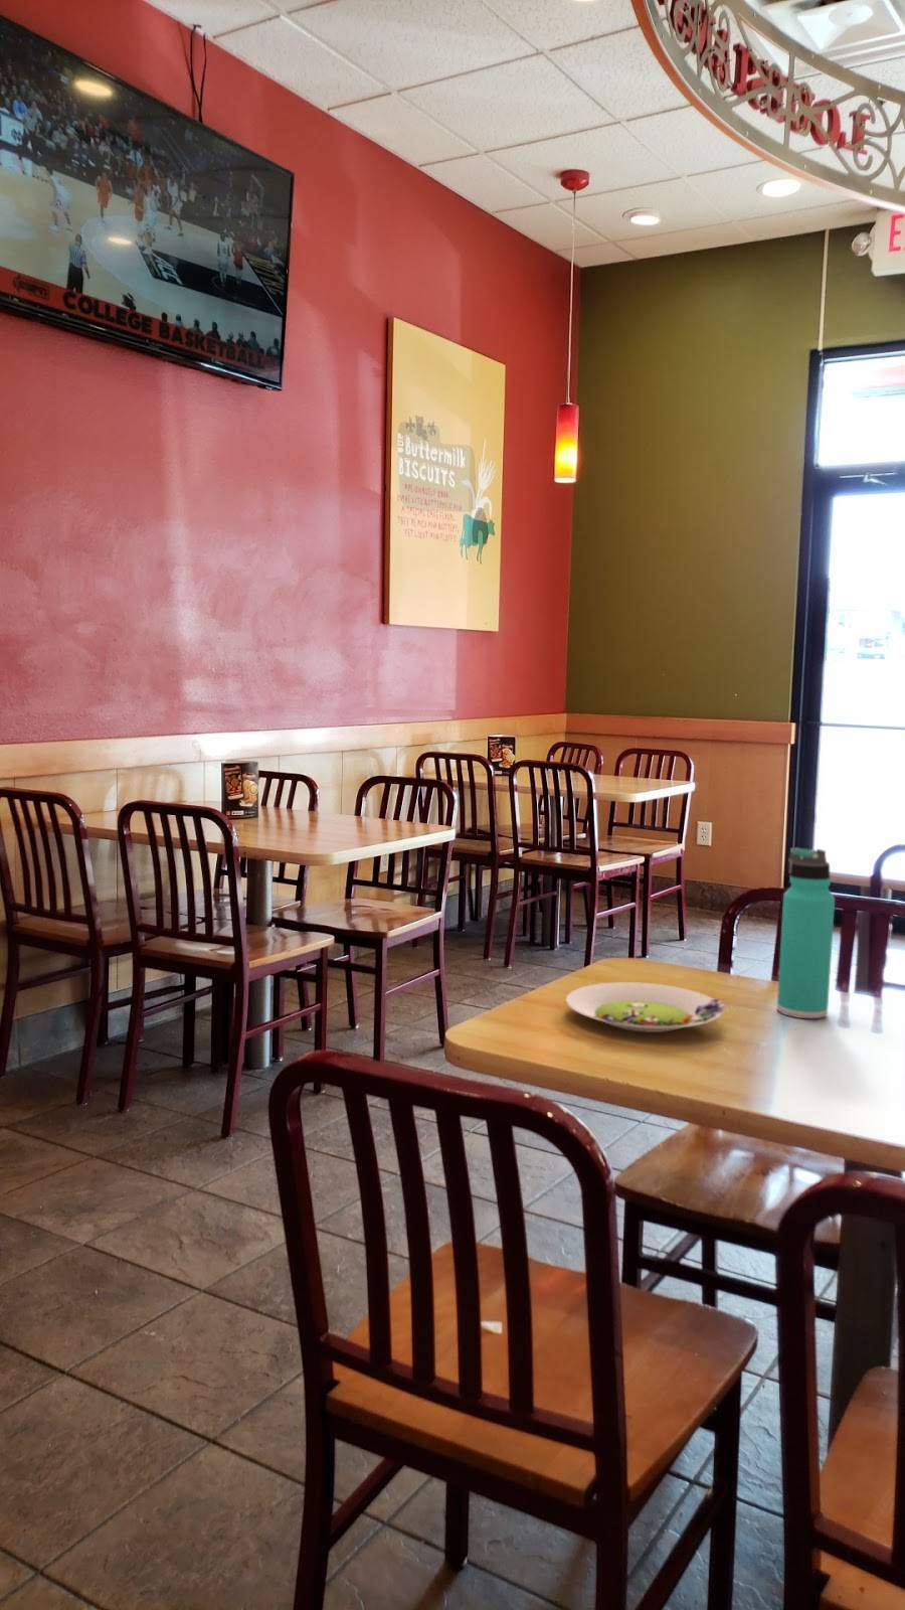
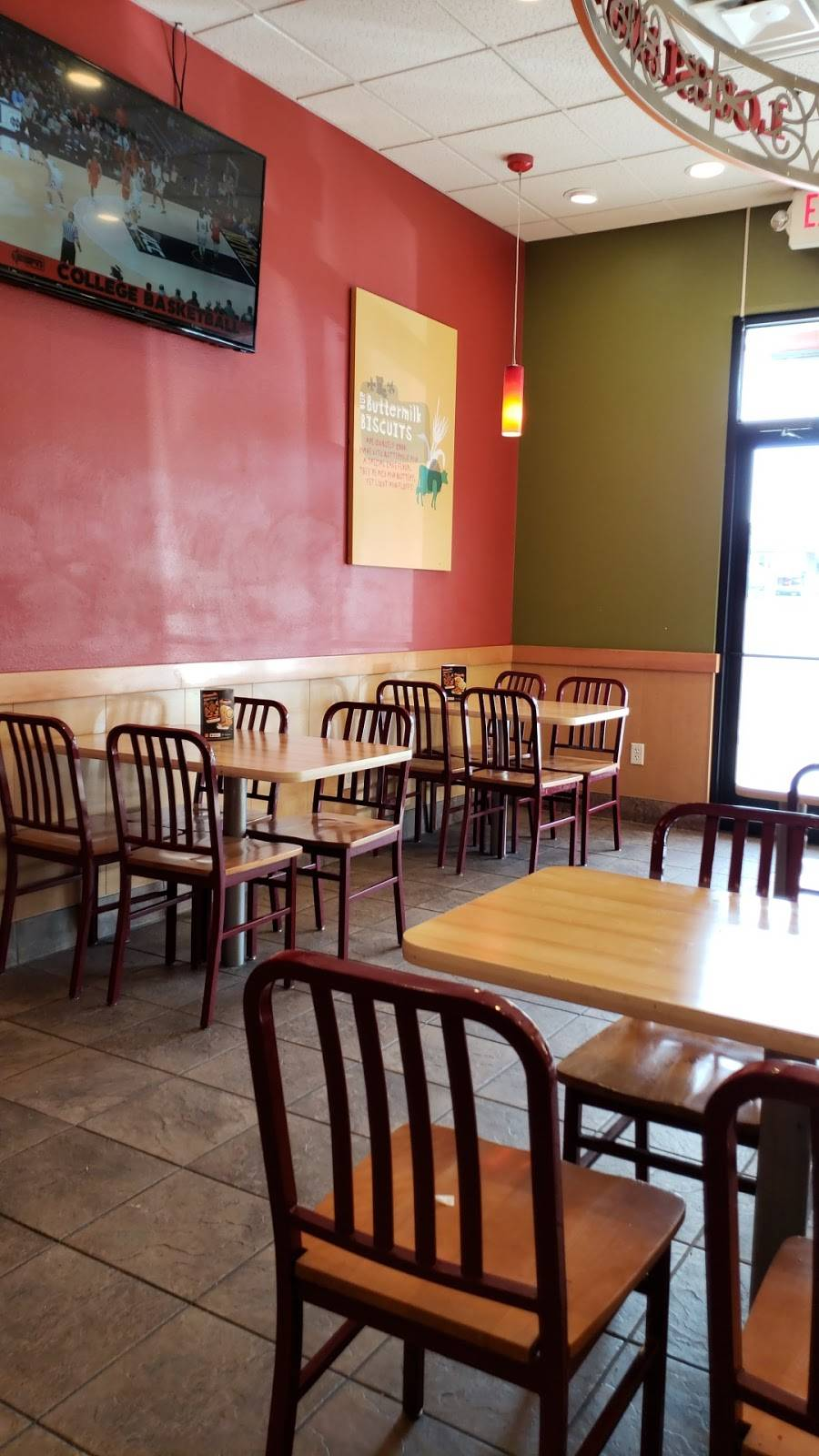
- thermos bottle [777,846,835,1020]
- salad plate [565,981,727,1034]
